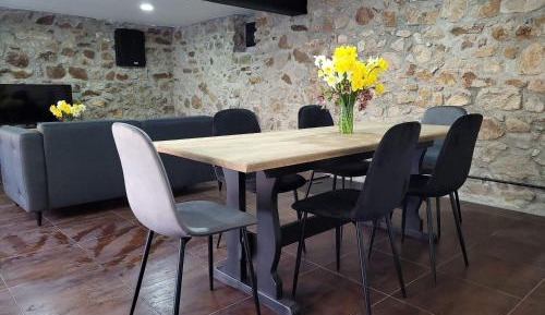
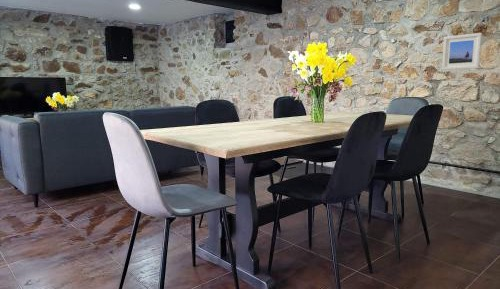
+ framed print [441,32,483,71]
